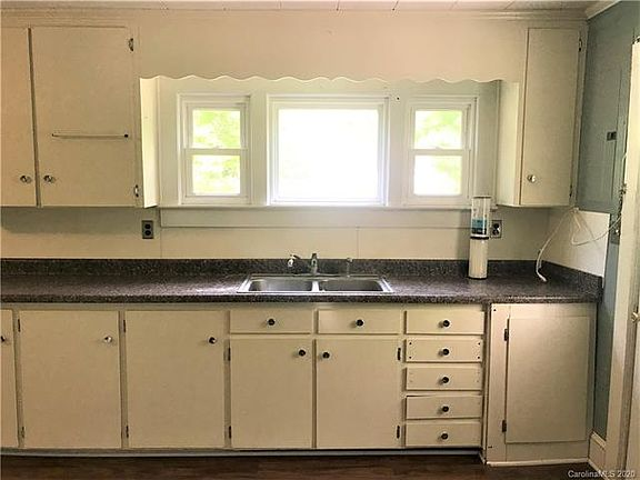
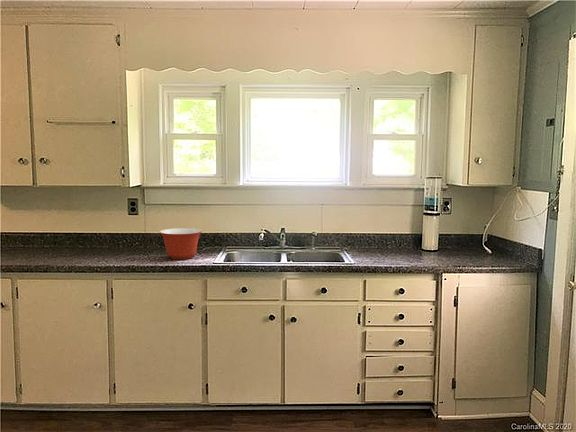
+ mixing bowl [159,227,203,260]
